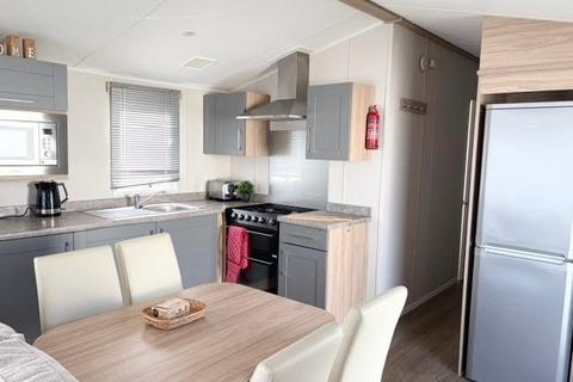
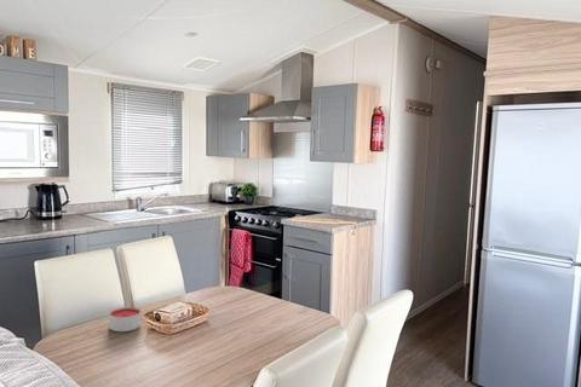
+ candle [109,306,142,333]
